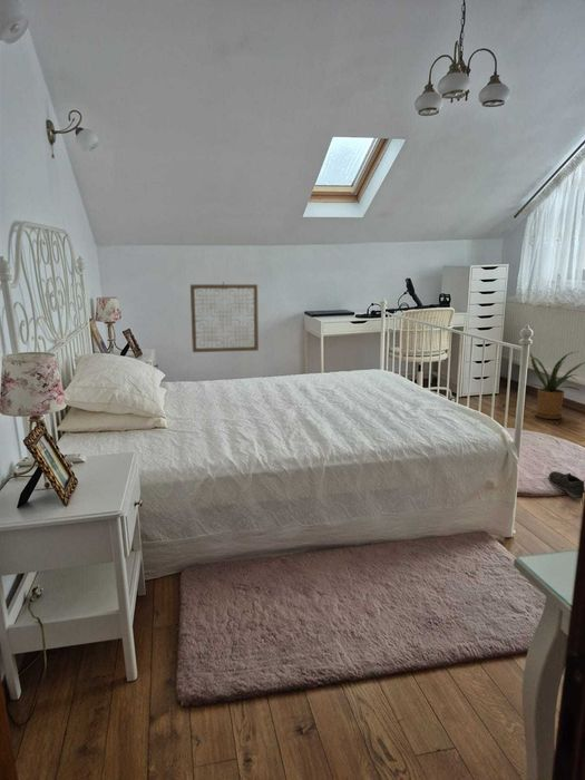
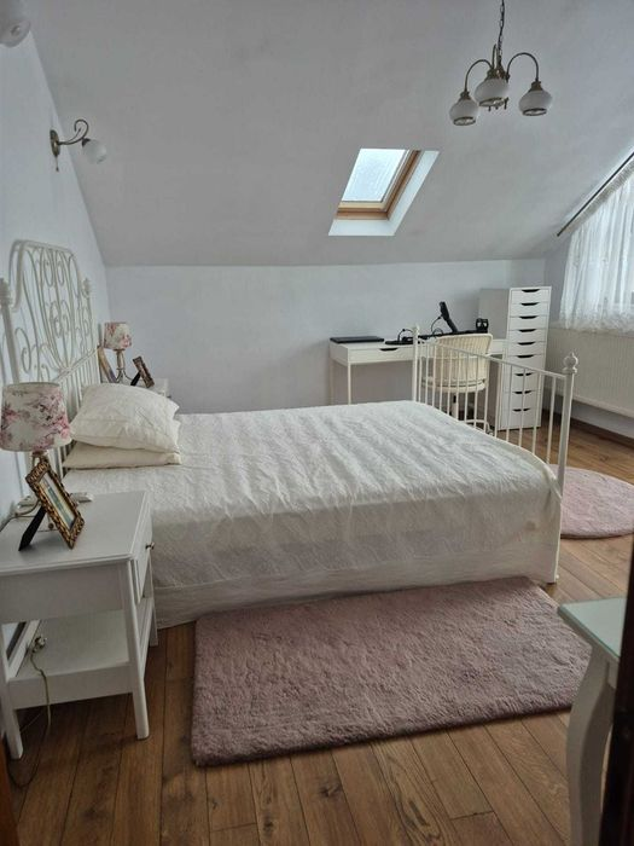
- house plant [525,350,585,420]
- wall art [189,281,260,353]
- shoe [548,470,585,499]
